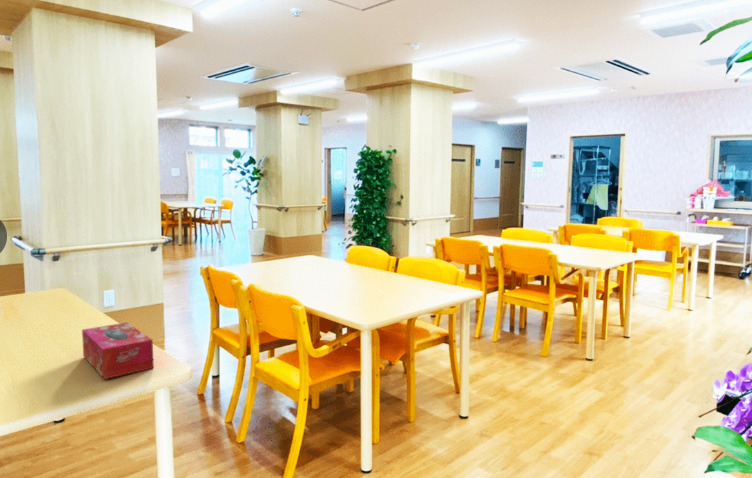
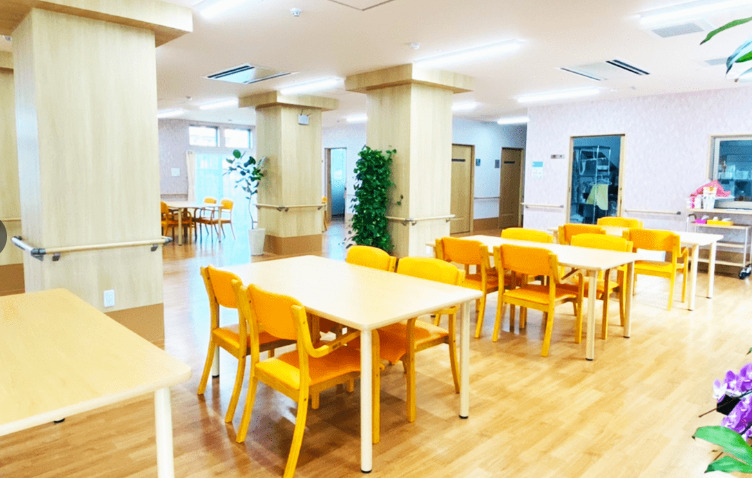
- tissue box [81,322,155,380]
